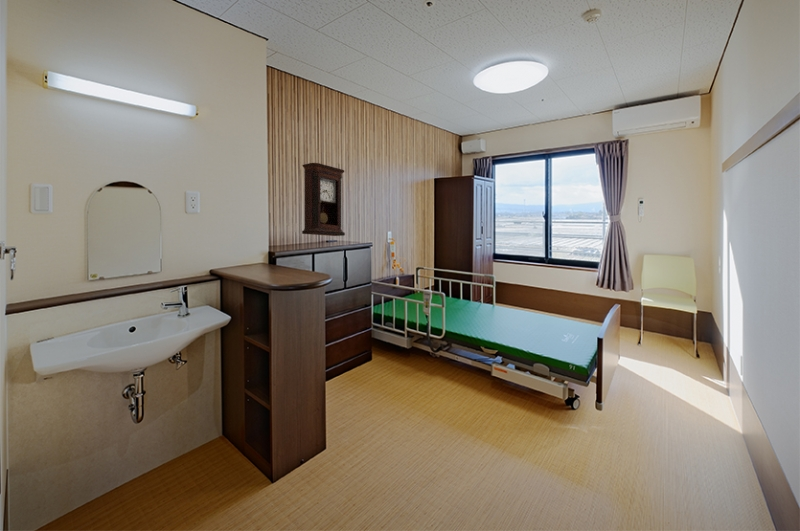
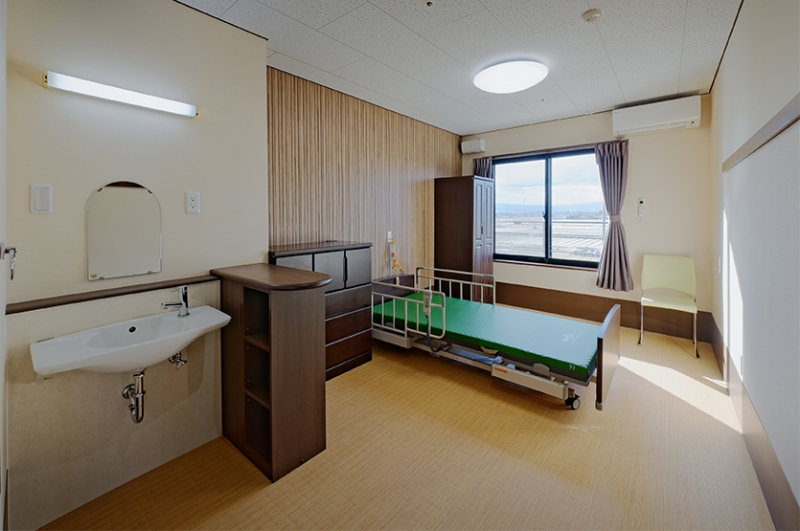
- pendulum clock [301,162,346,237]
